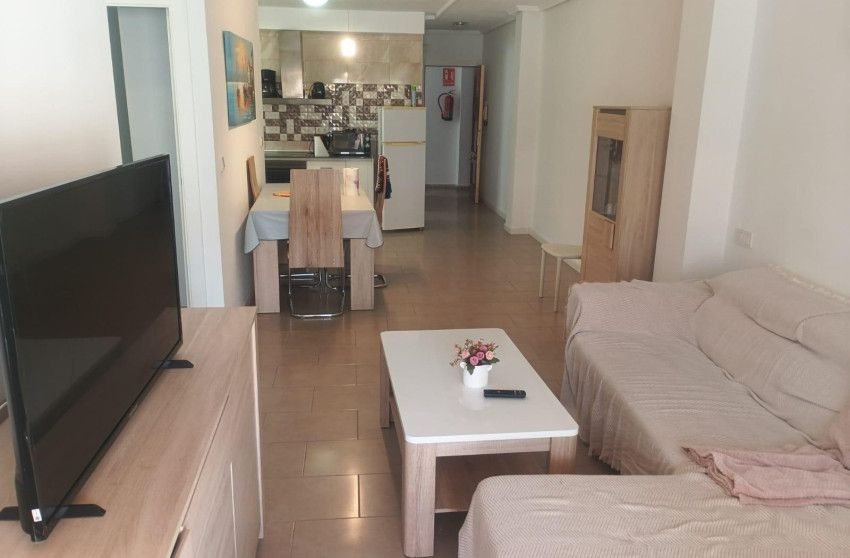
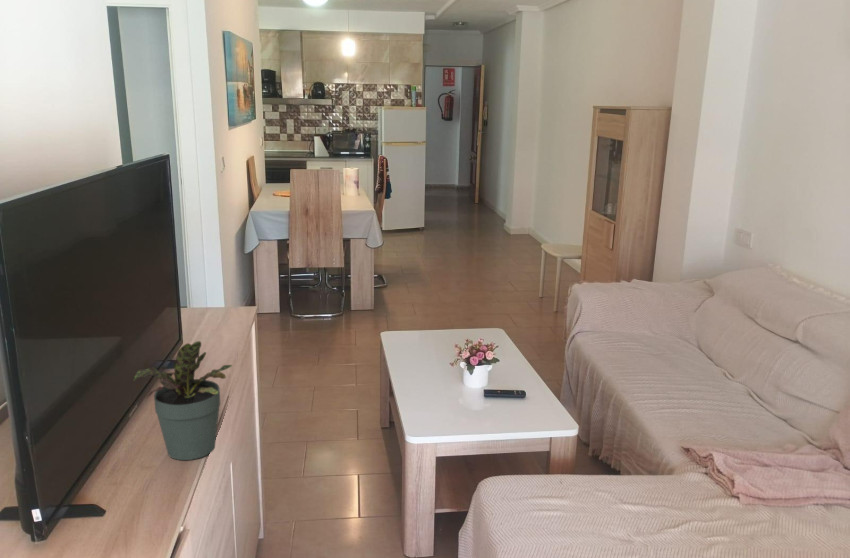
+ potted plant [132,340,233,461]
